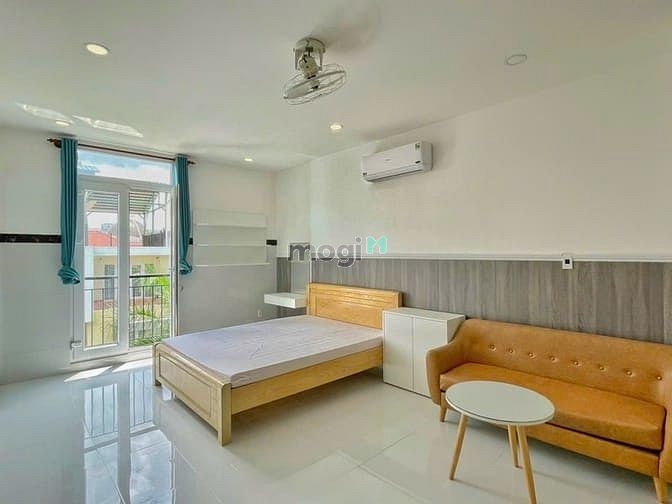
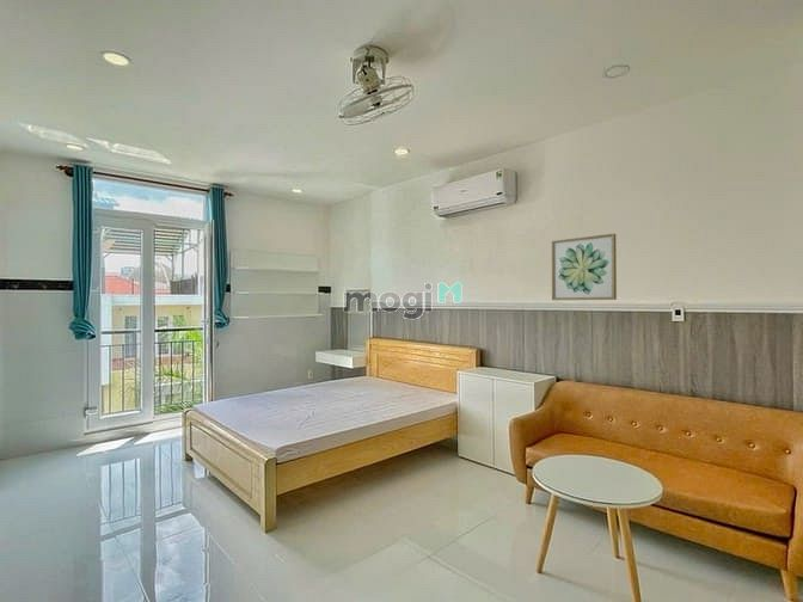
+ wall art [551,233,618,301]
